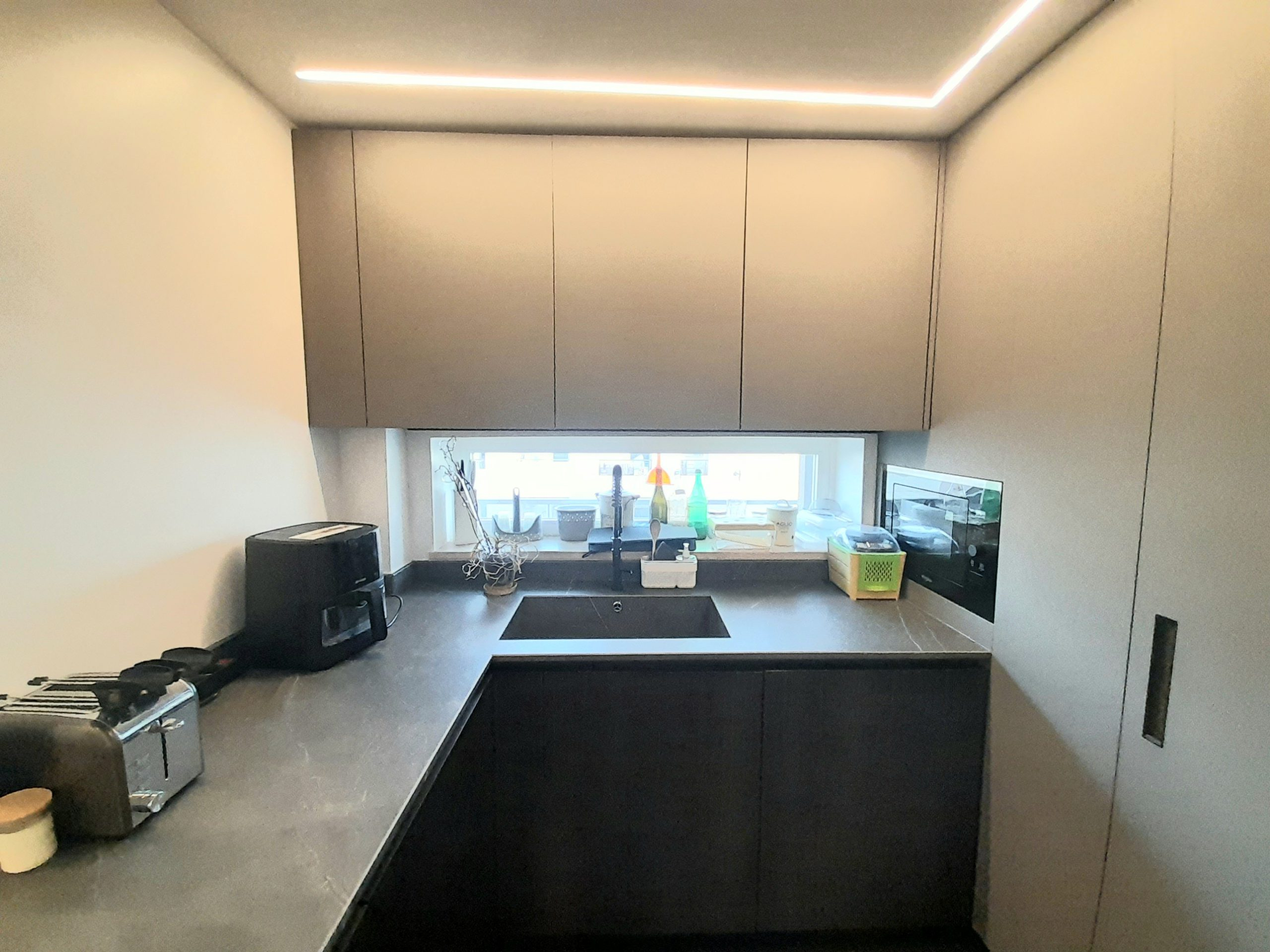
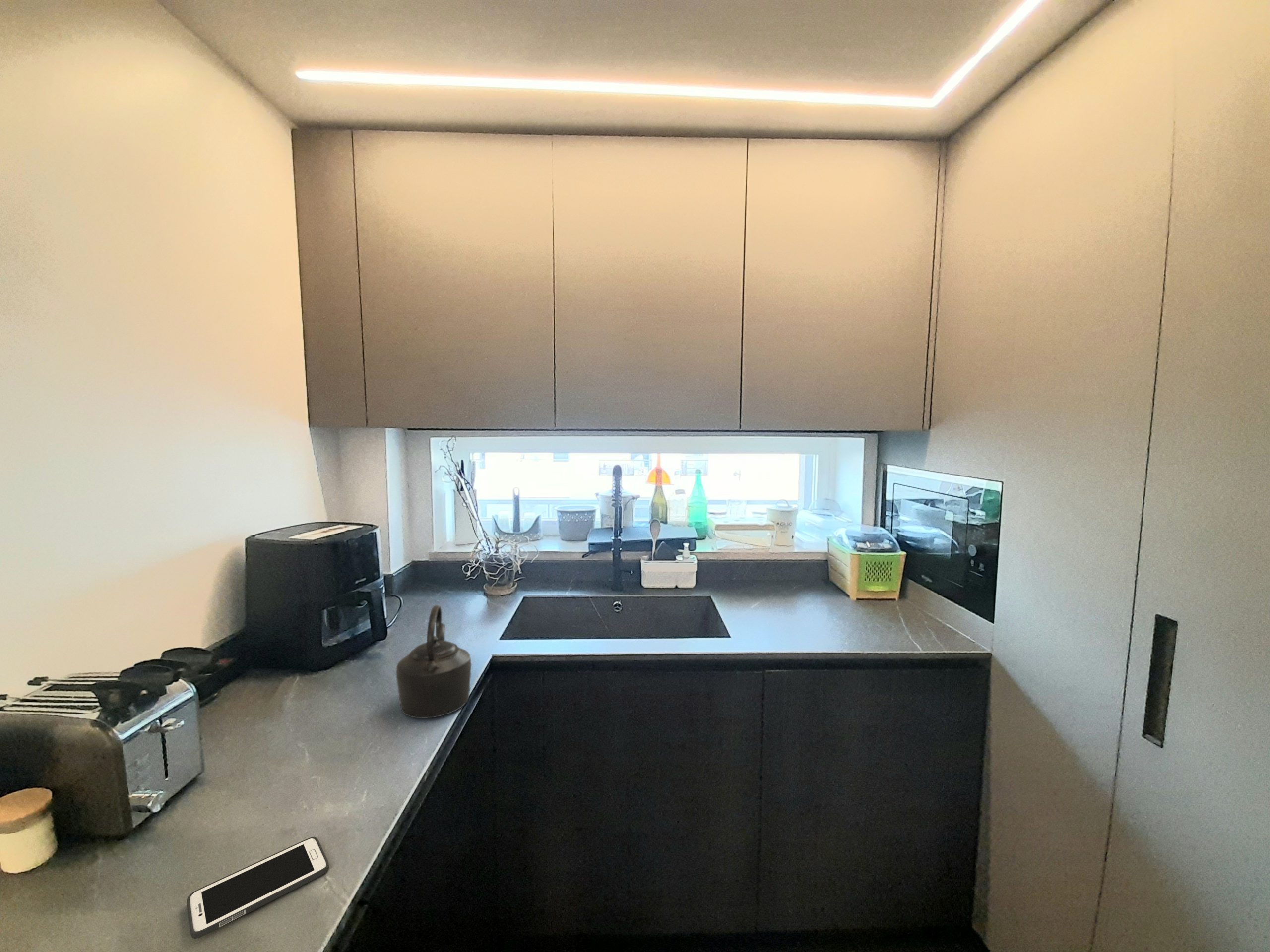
+ cell phone [187,836,329,939]
+ kettle [396,605,472,719]
